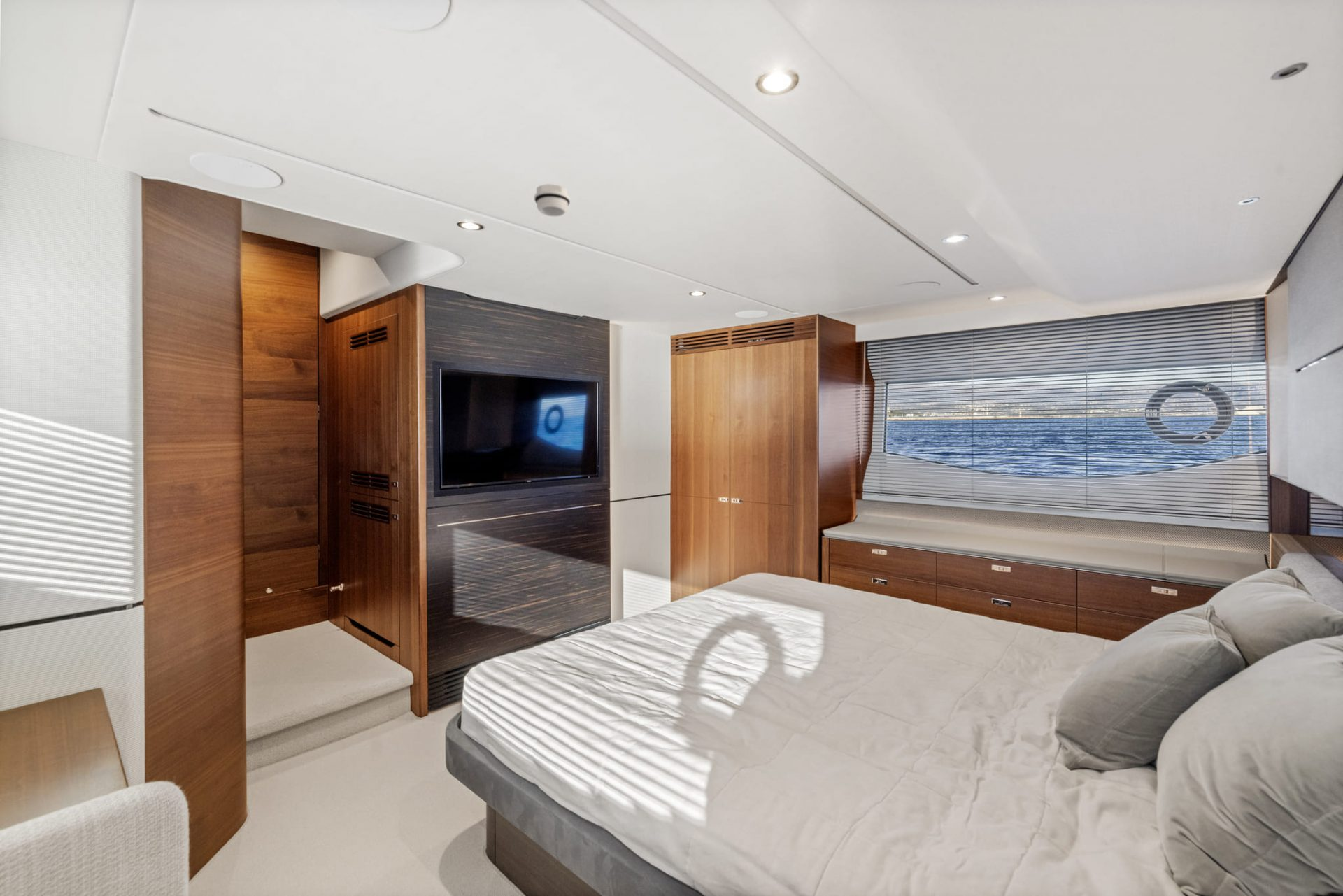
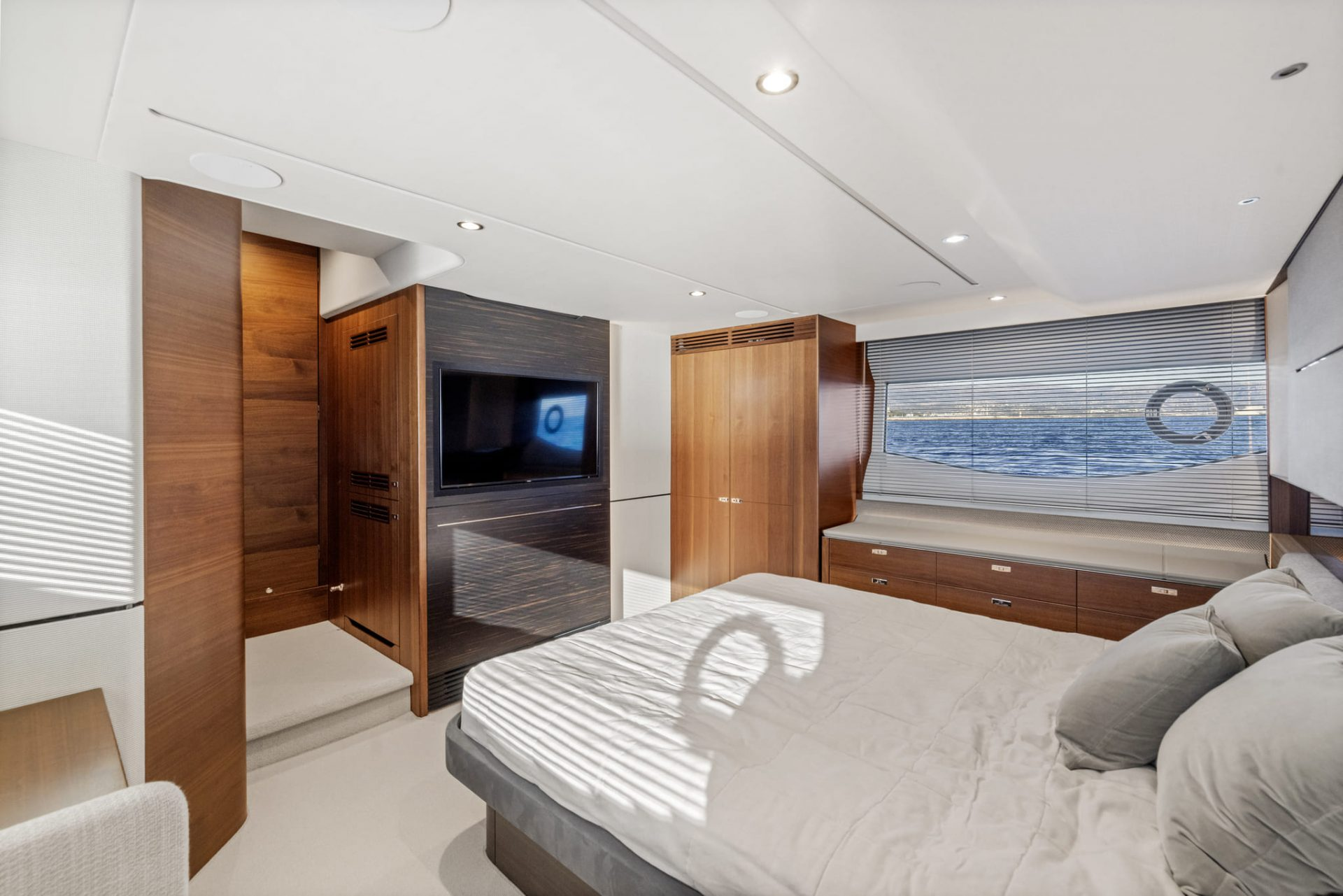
- smoke detector [534,183,571,217]
